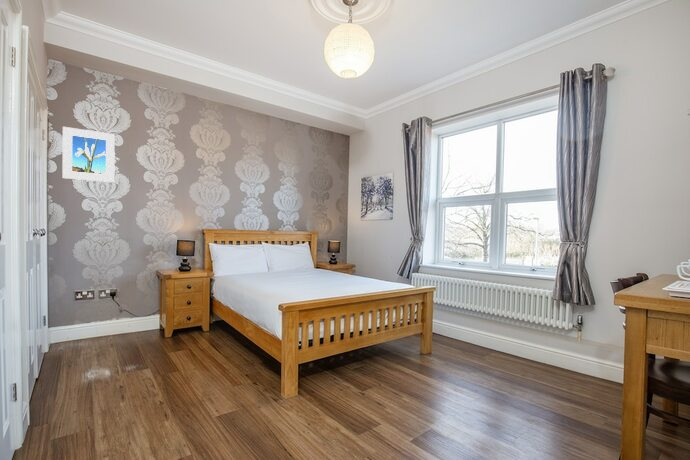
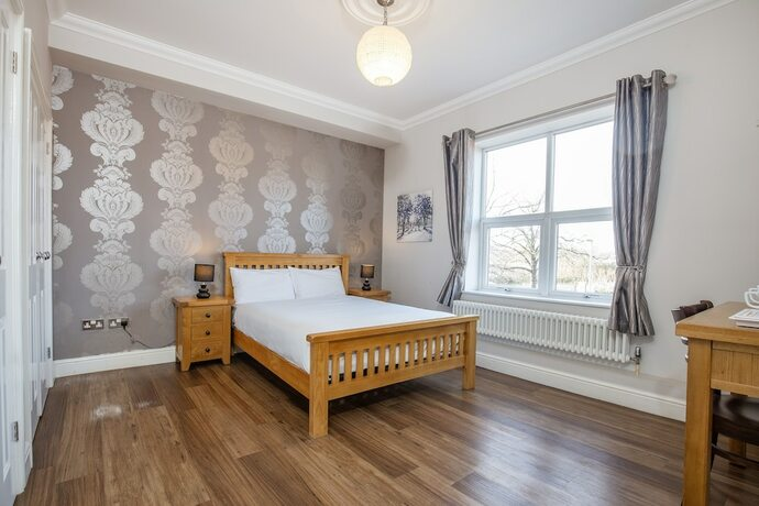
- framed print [62,126,116,183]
